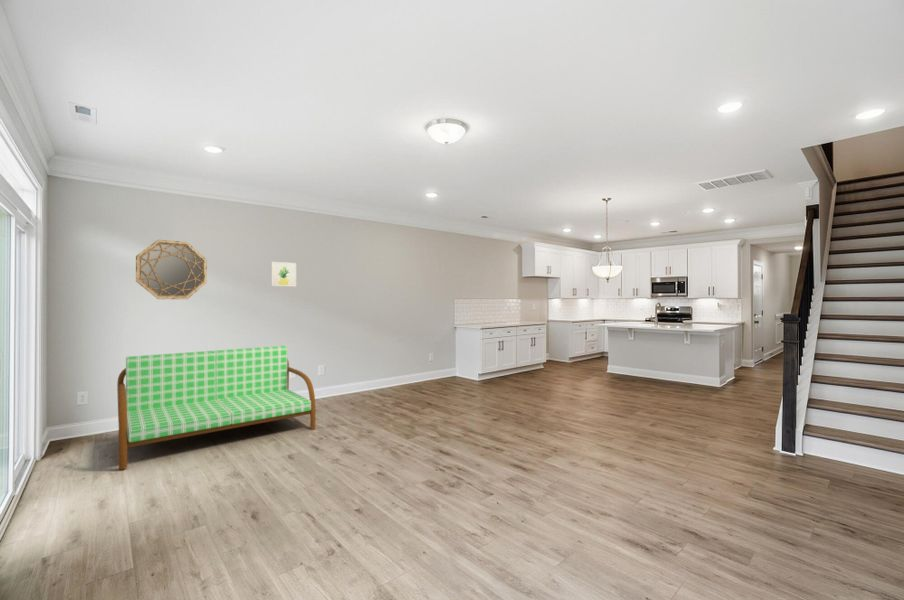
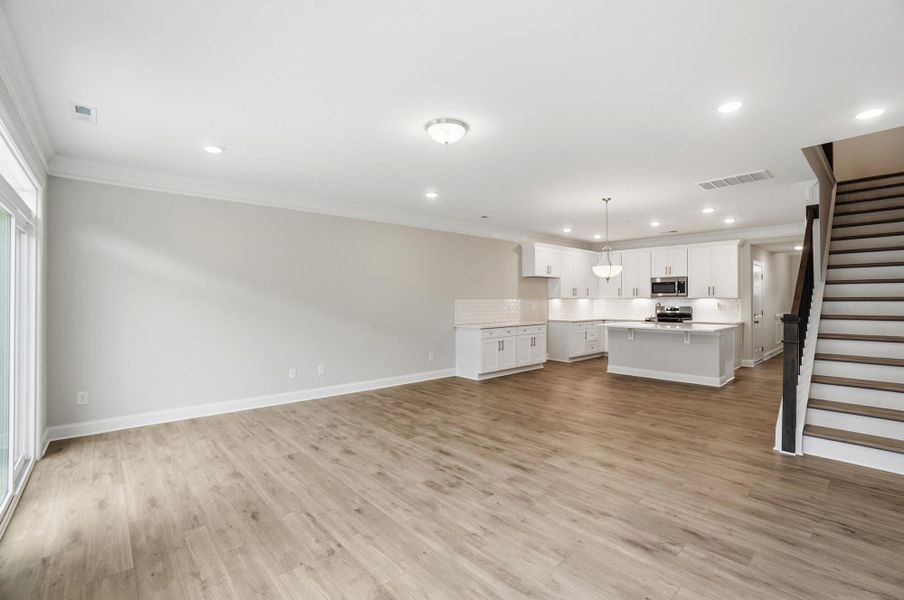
- sofa [116,345,317,470]
- home mirror [135,239,208,300]
- wall art [270,261,297,287]
